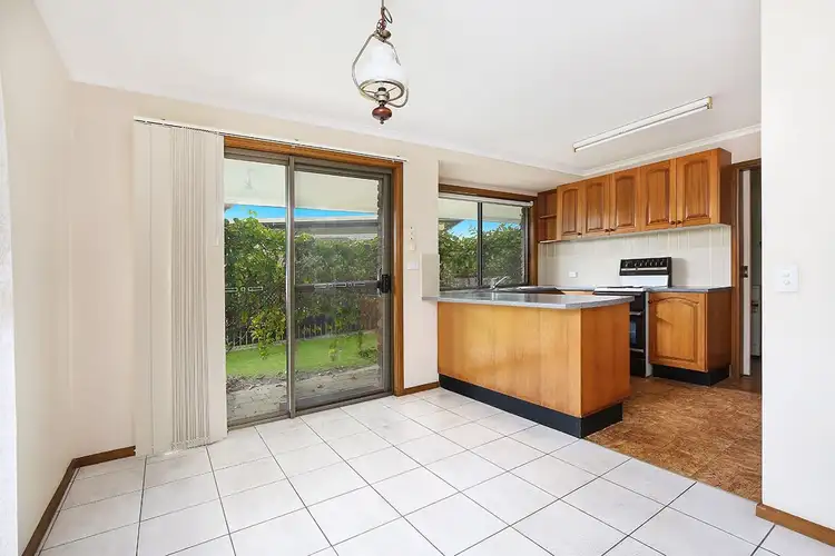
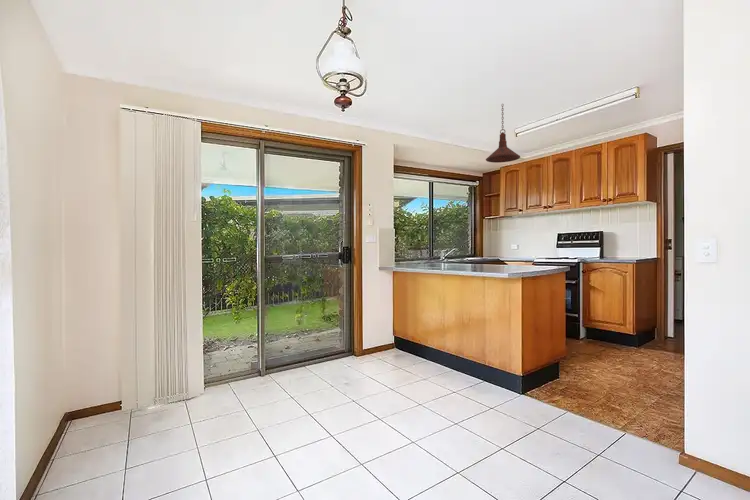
+ pendant light [485,103,521,164]
